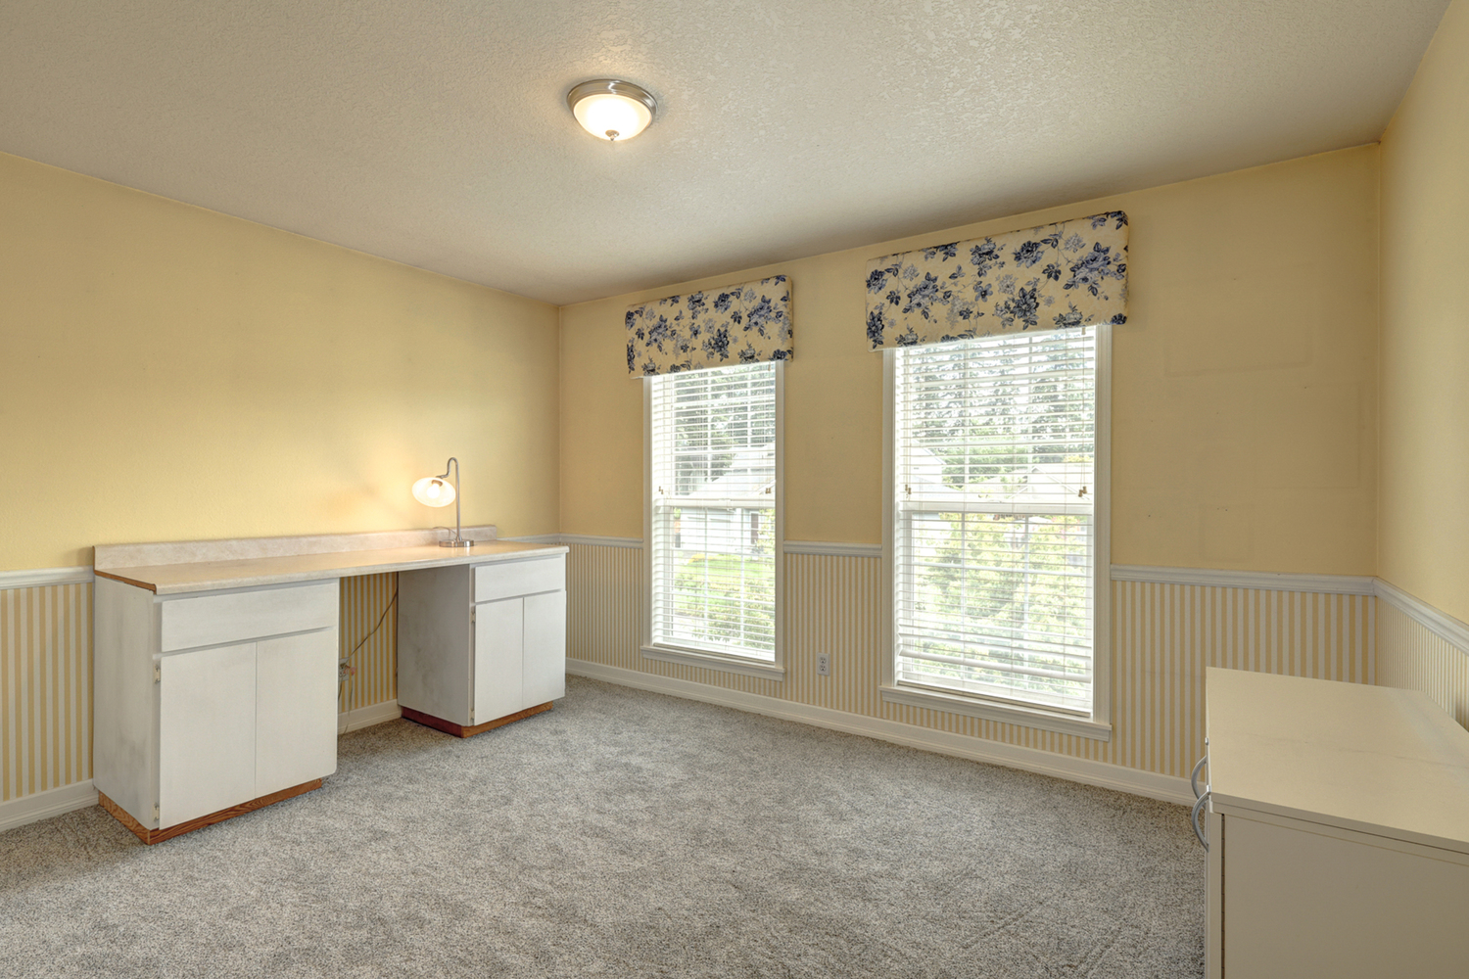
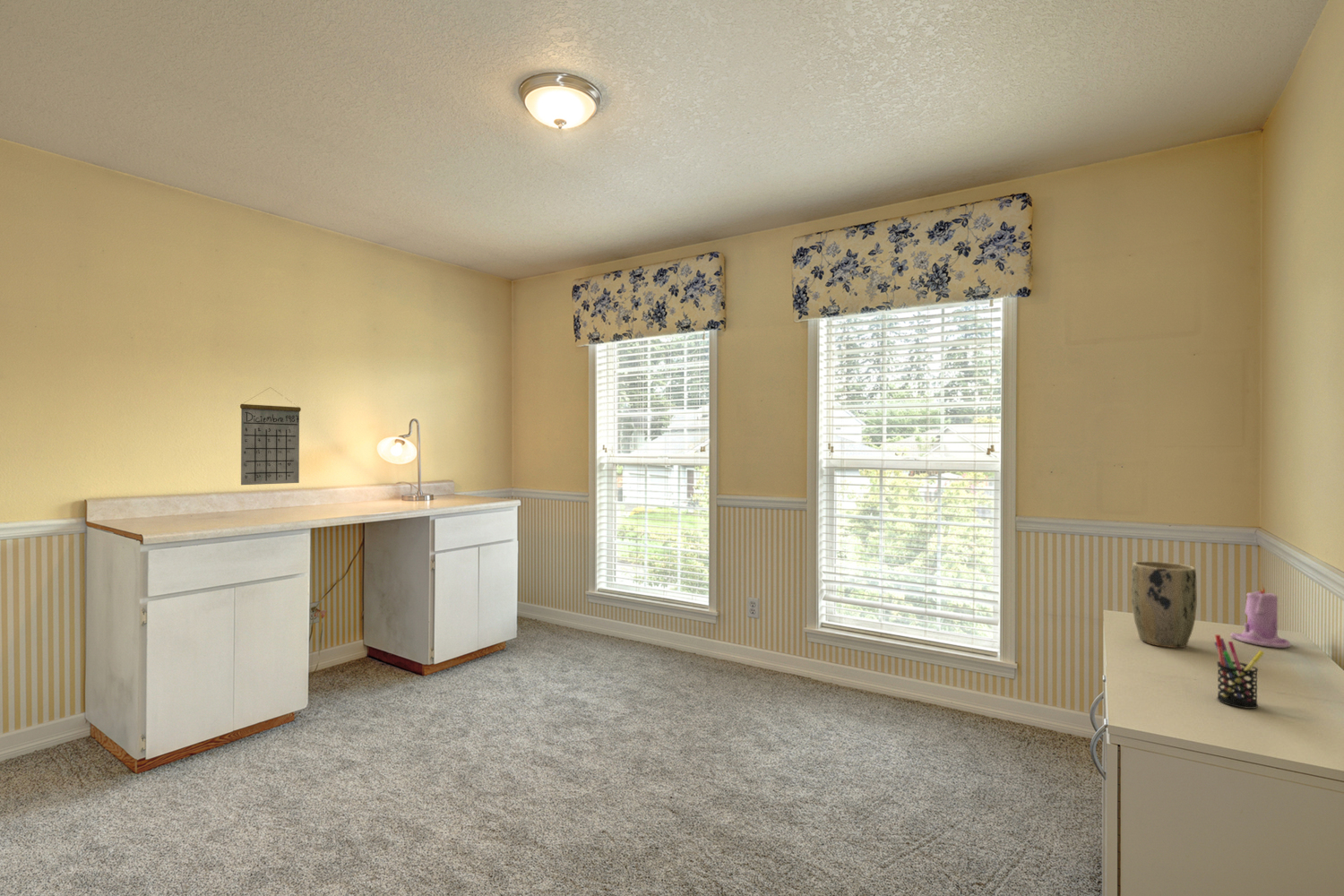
+ calendar [239,387,302,486]
+ candle [1229,583,1291,649]
+ pen holder [1213,634,1265,710]
+ plant pot [1131,561,1198,649]
